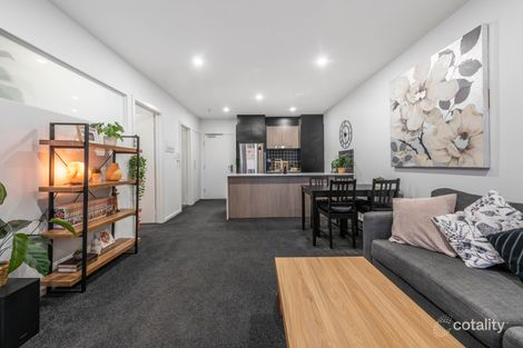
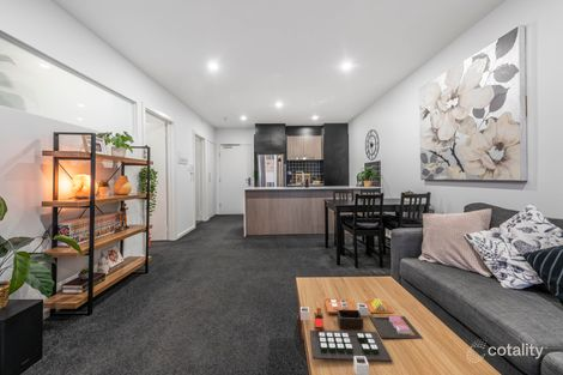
+ toy food set [299,297,424,375]
